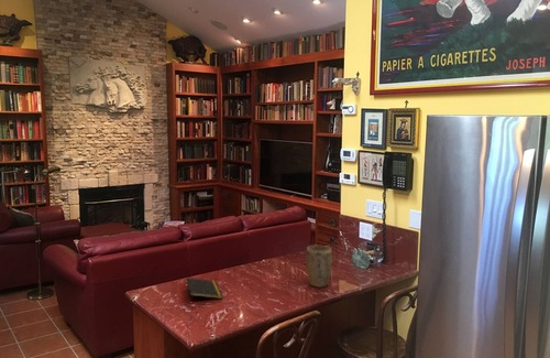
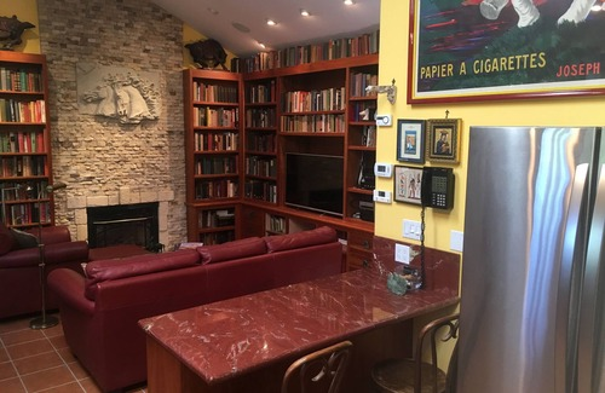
- notepad [185,276,224,301]
- plant pot [306,245,332,289]
